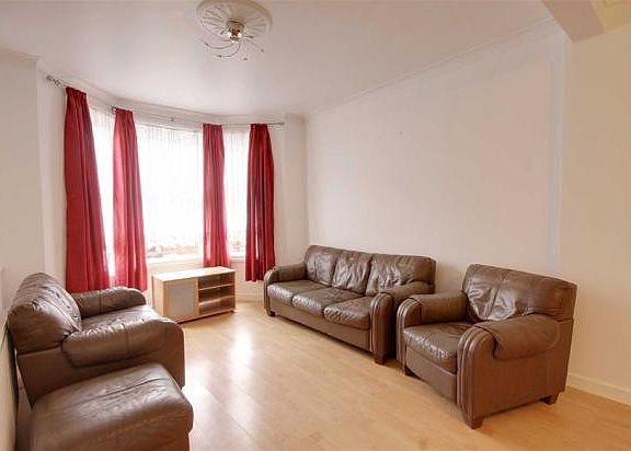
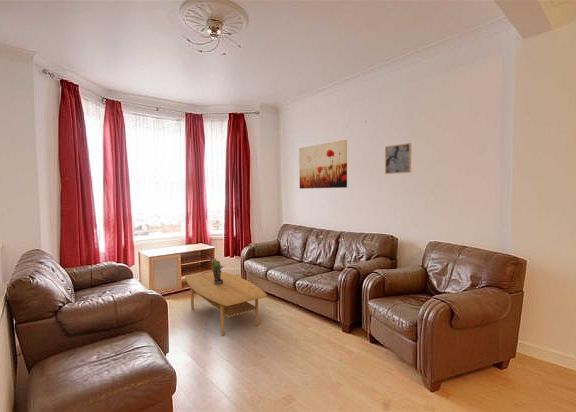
+ coffee table [184,271,268,336]
+ wall art [384,142,412,175]
+ wall art [298,139,348,190]
+ potted plant [206,255,224,285]
